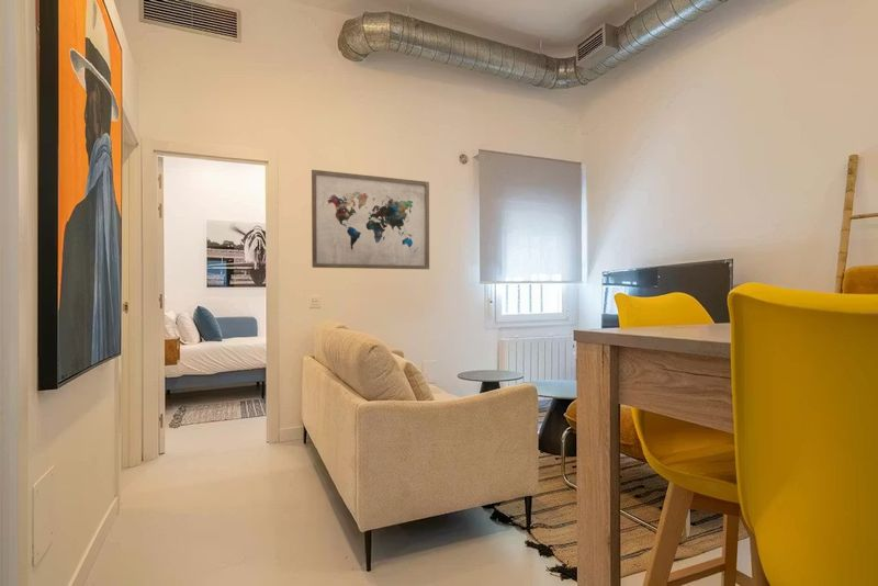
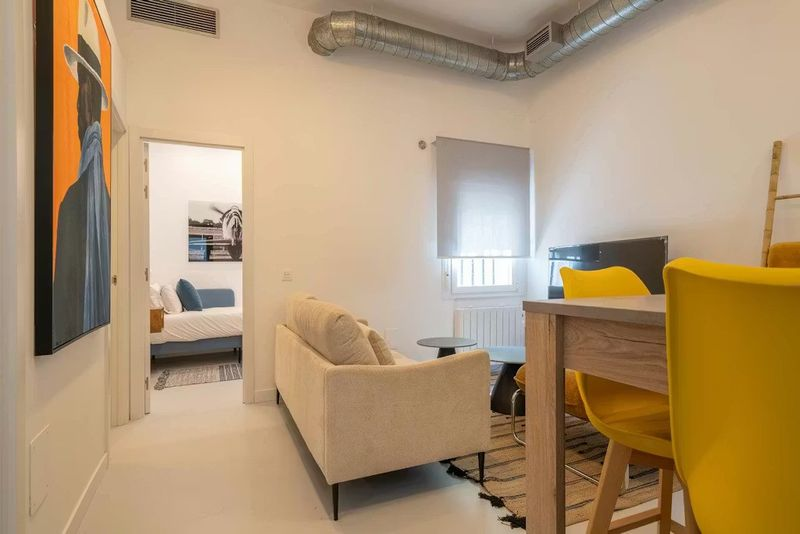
- wall art [311,169,430,270]
